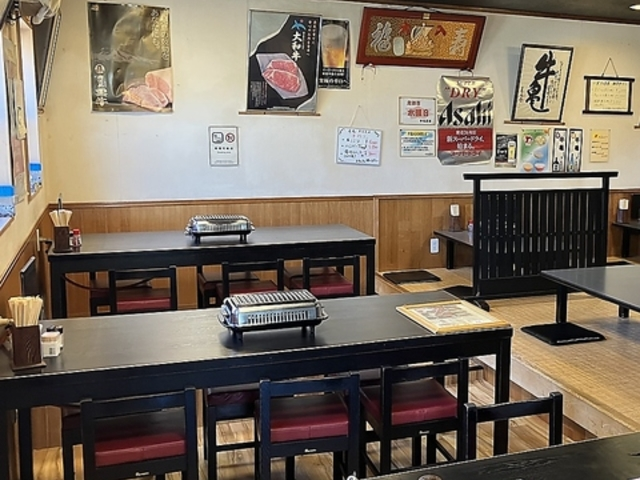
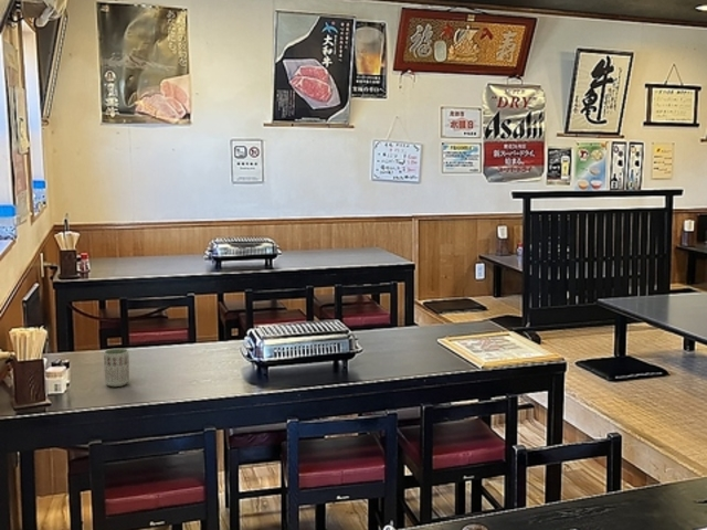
+ cup [103,348,130,388]
